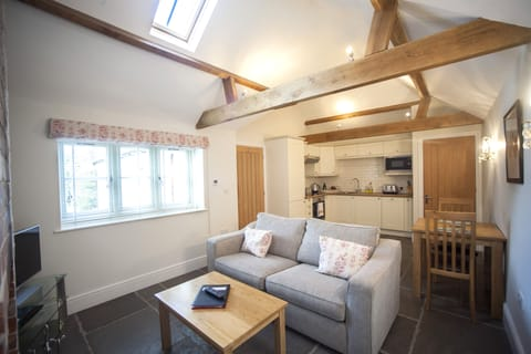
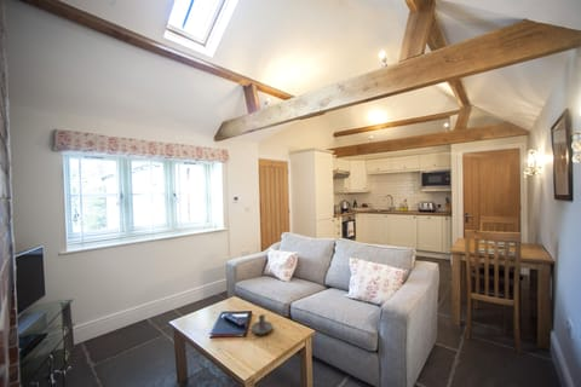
+ candle holder [251,313,274,336]
